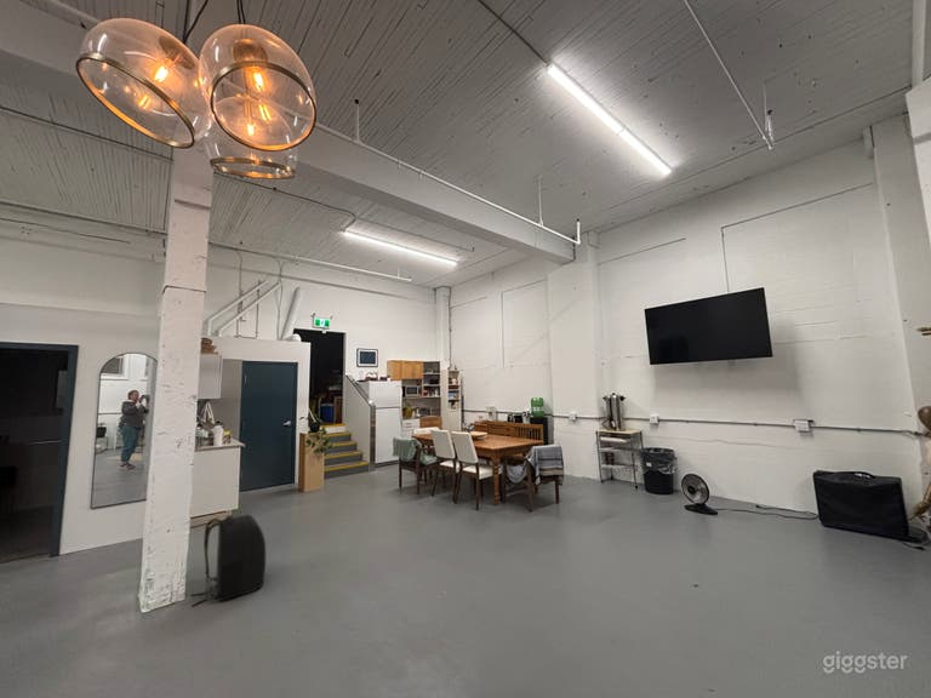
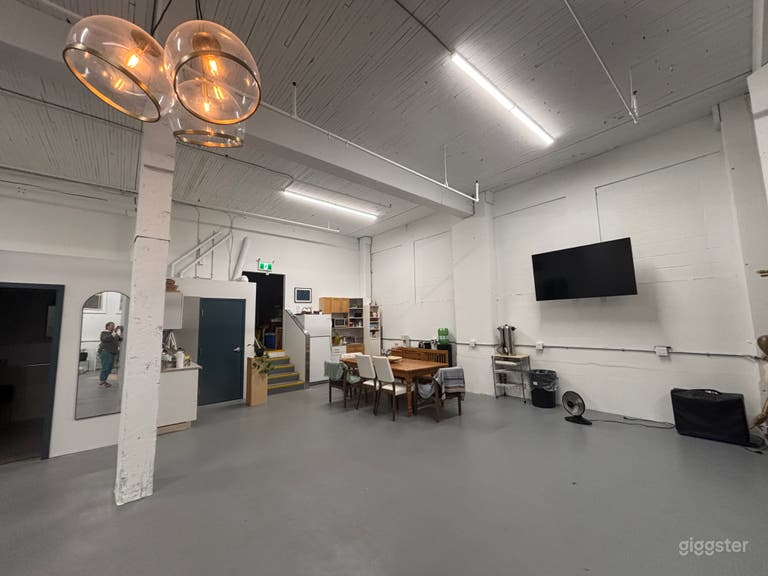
- backpack [189,514,267,607]
